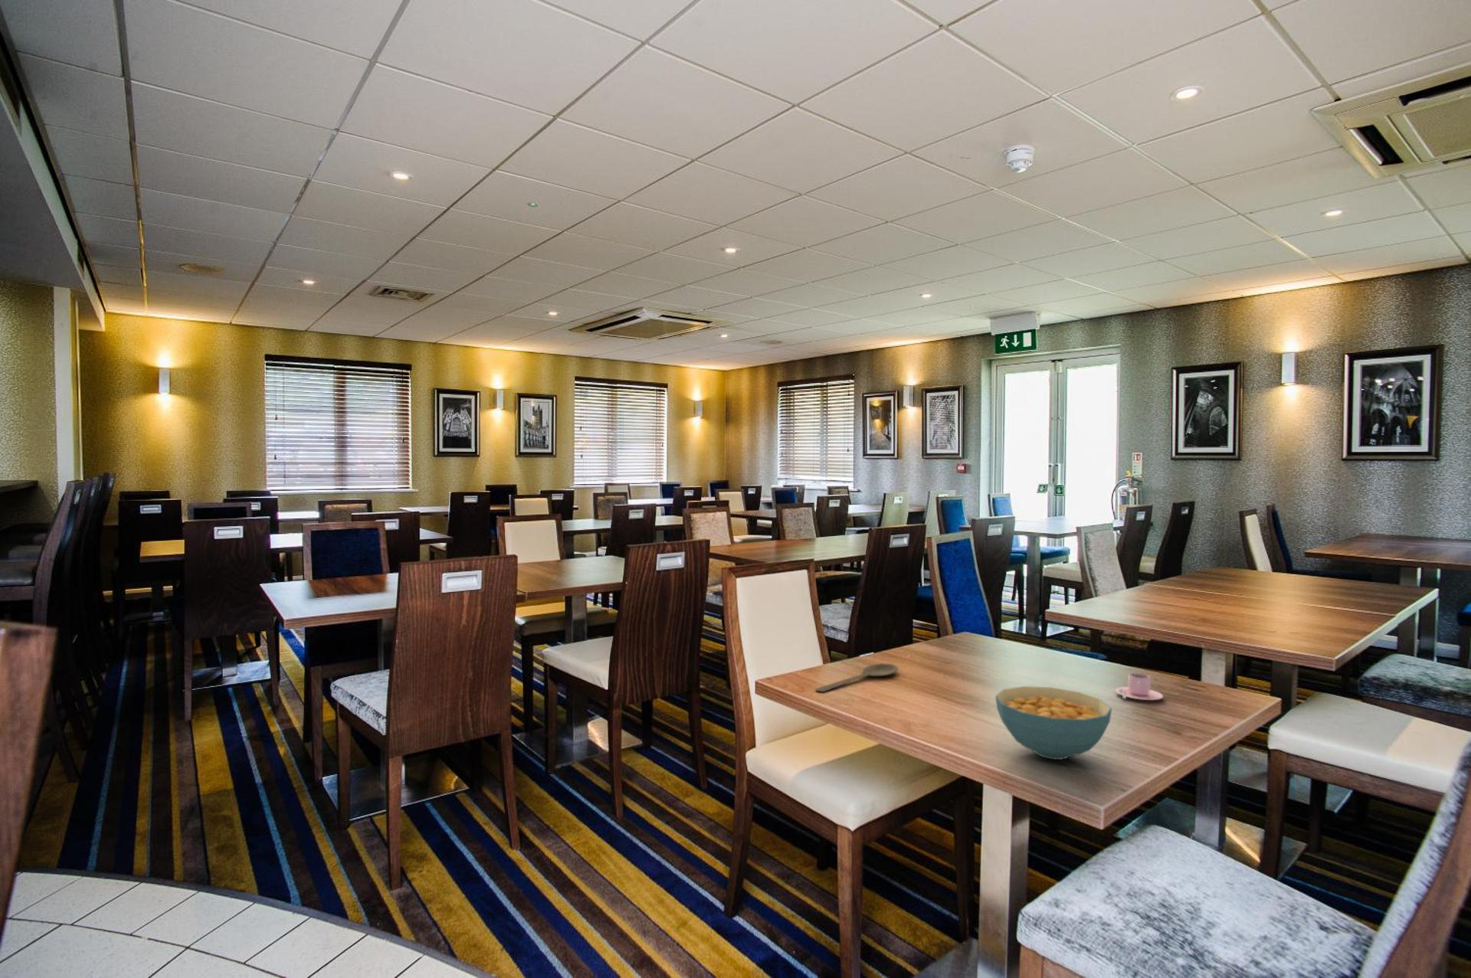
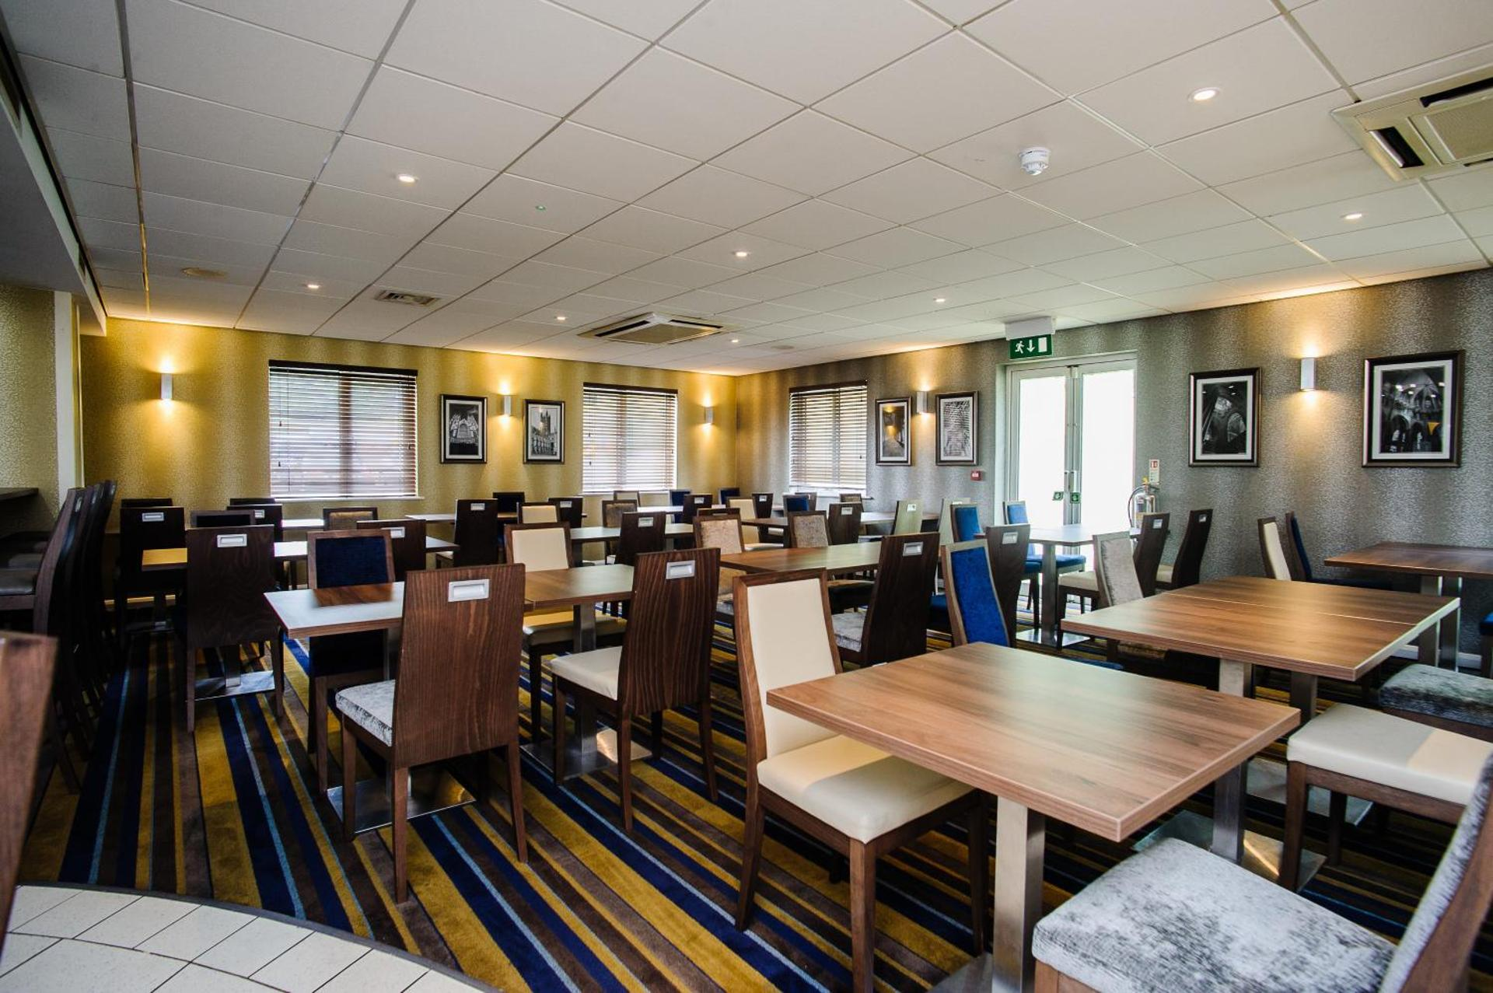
- cereal bowl [995,685,1113,761]
- teacup [1115,672,1164,701]
- wooden spoon [815,663,900,692]
